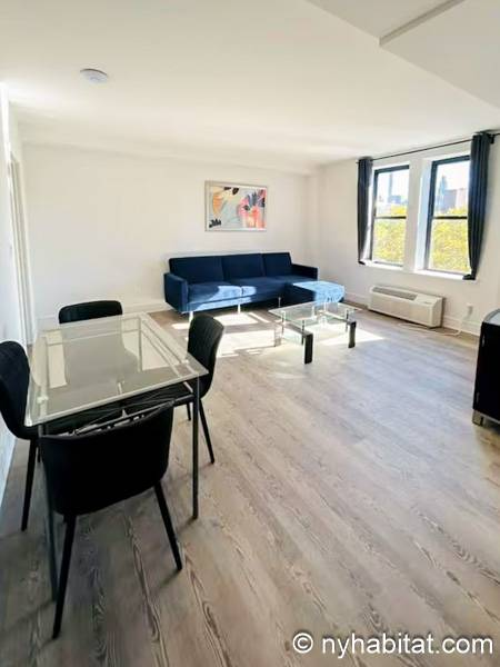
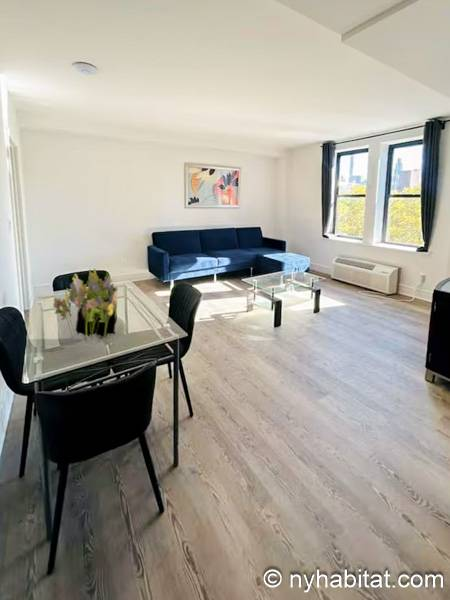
+ flower bouquet [52,267,118,344]
